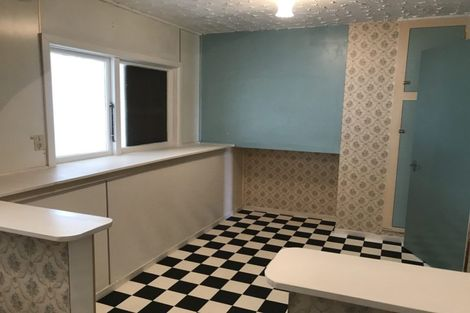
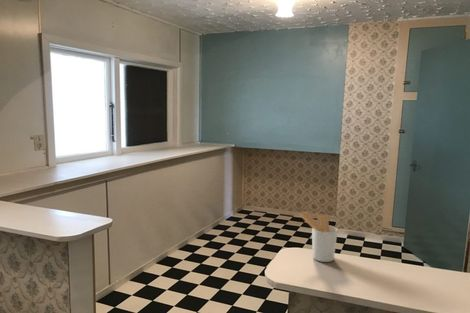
+ utensil holder [299,210,339,263]
